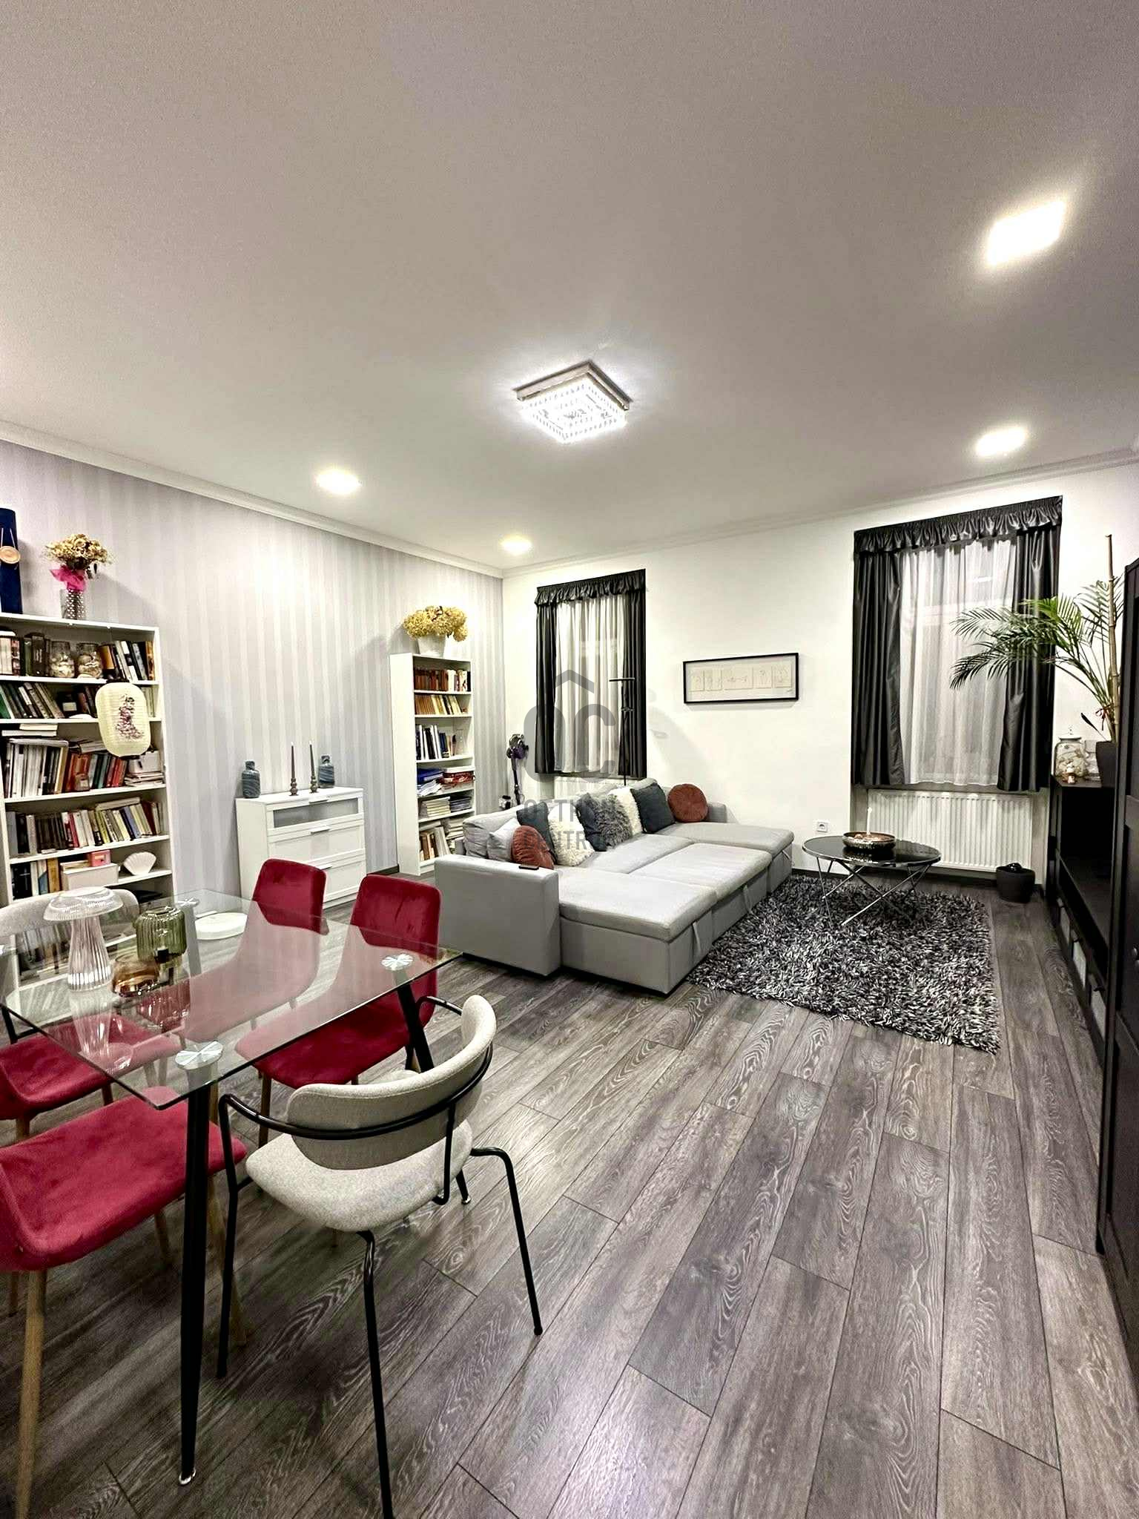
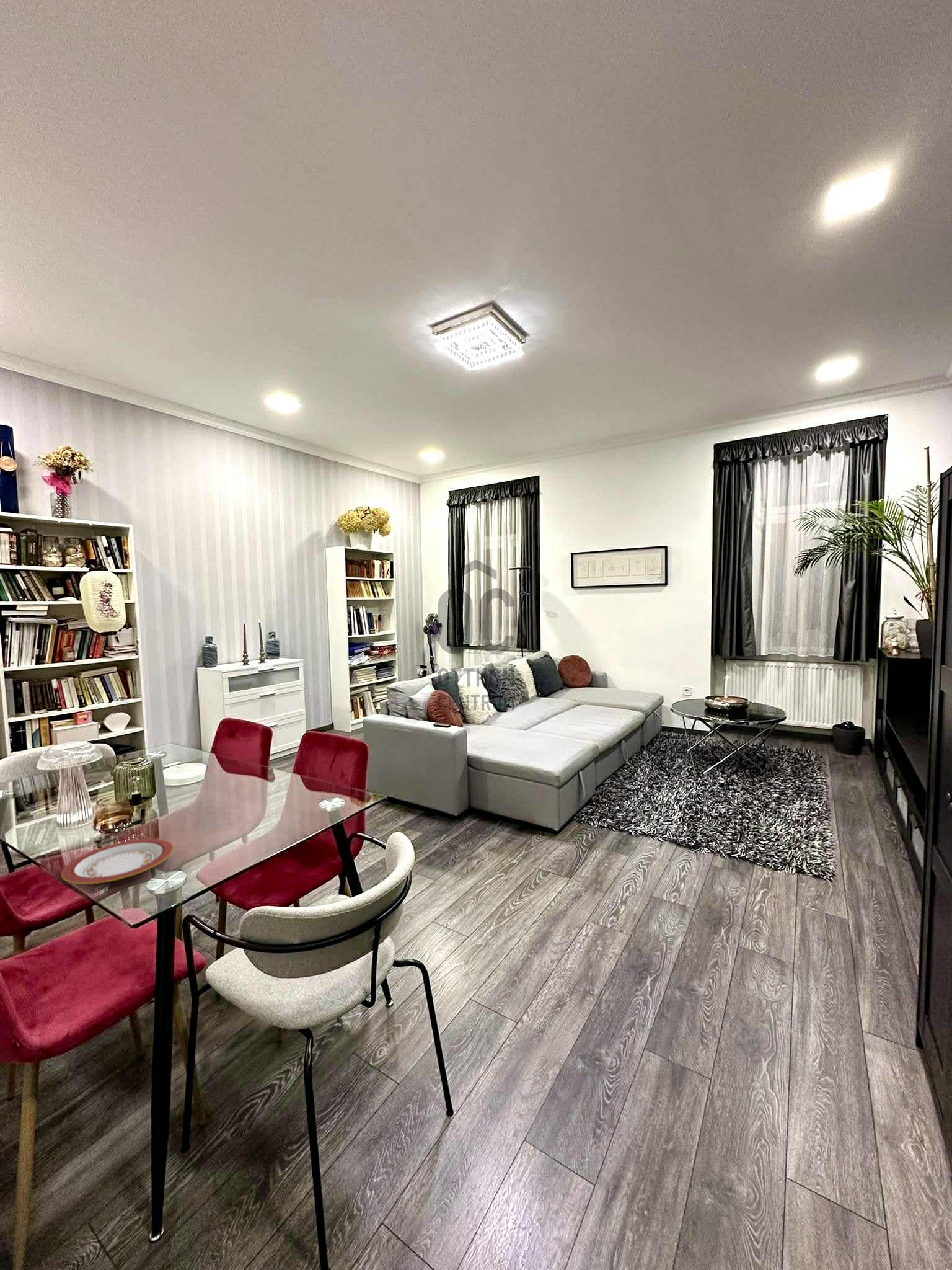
+ plate [61,838,174,885]
